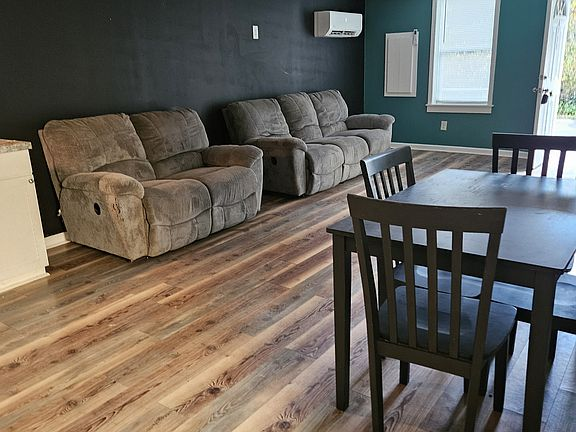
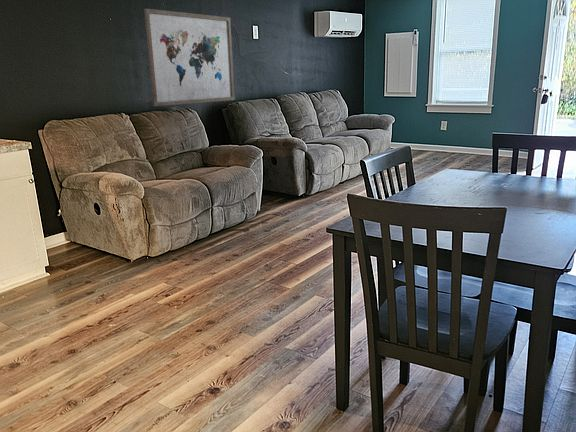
+ wall art [143,8,236,107]
